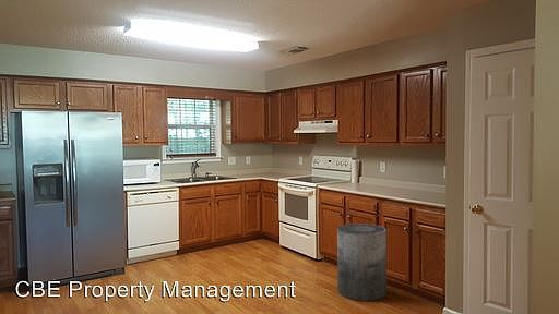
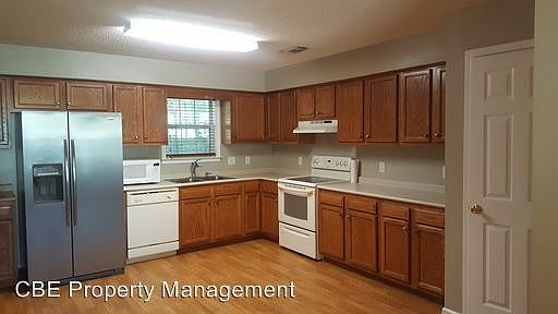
- trash can [336,222,388,302]
